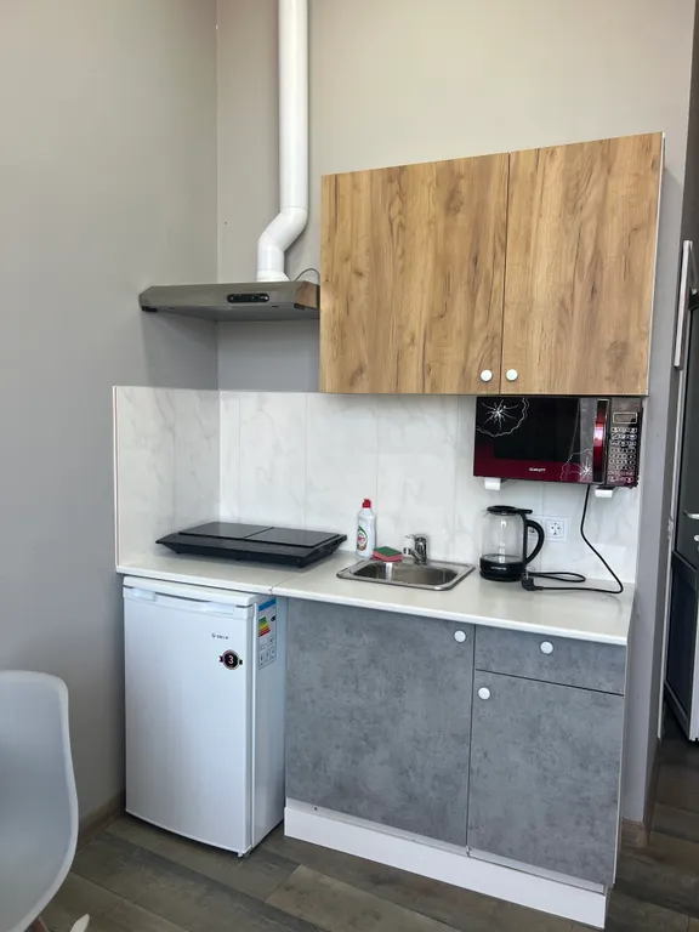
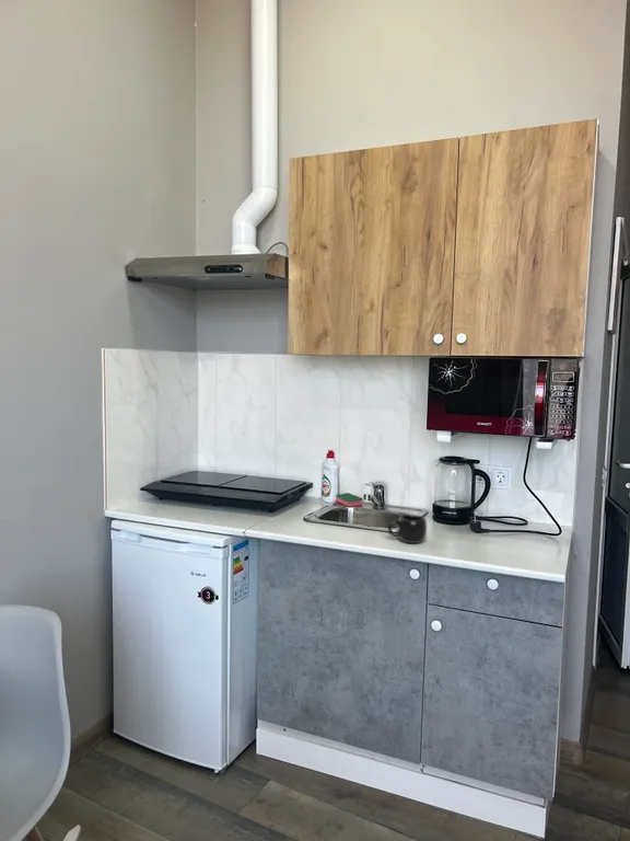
+ mug [387,514,428,544]
